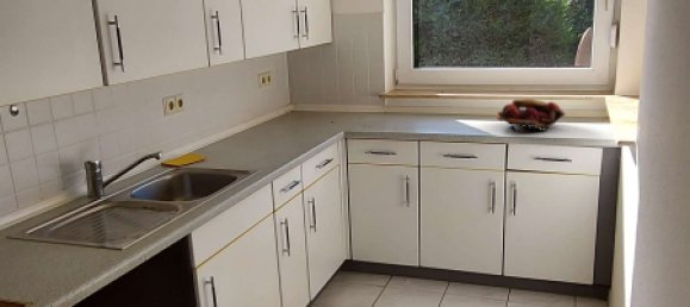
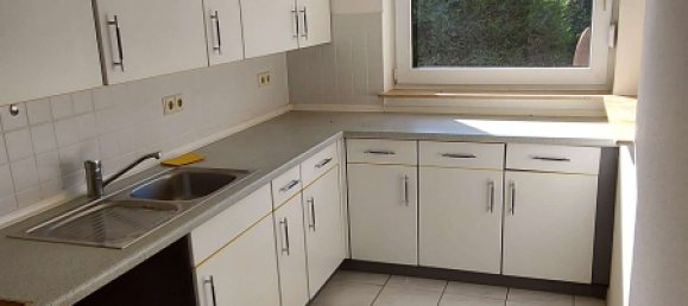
- fruit basket [496,98,567,133]
